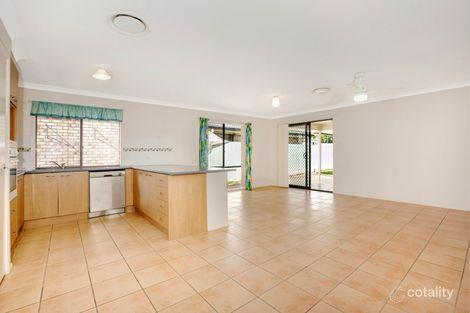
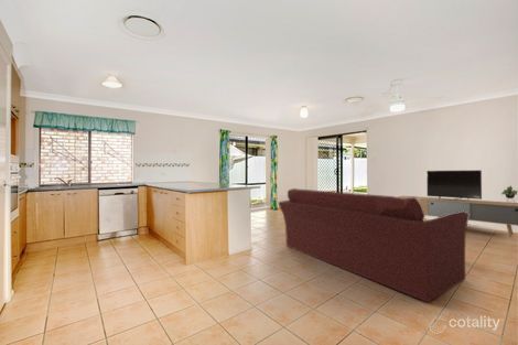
+ media console [397,169,518,238]
+ sofa [278,187,470,303]
